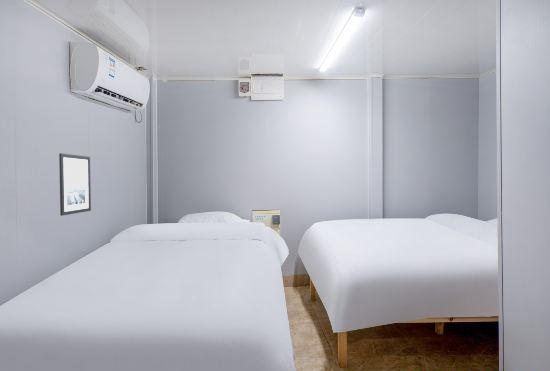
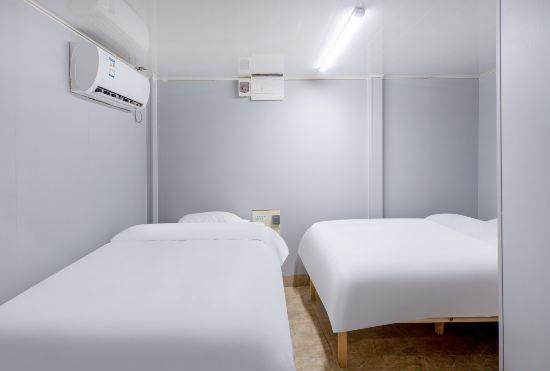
- wall art [58,152,92,217]
